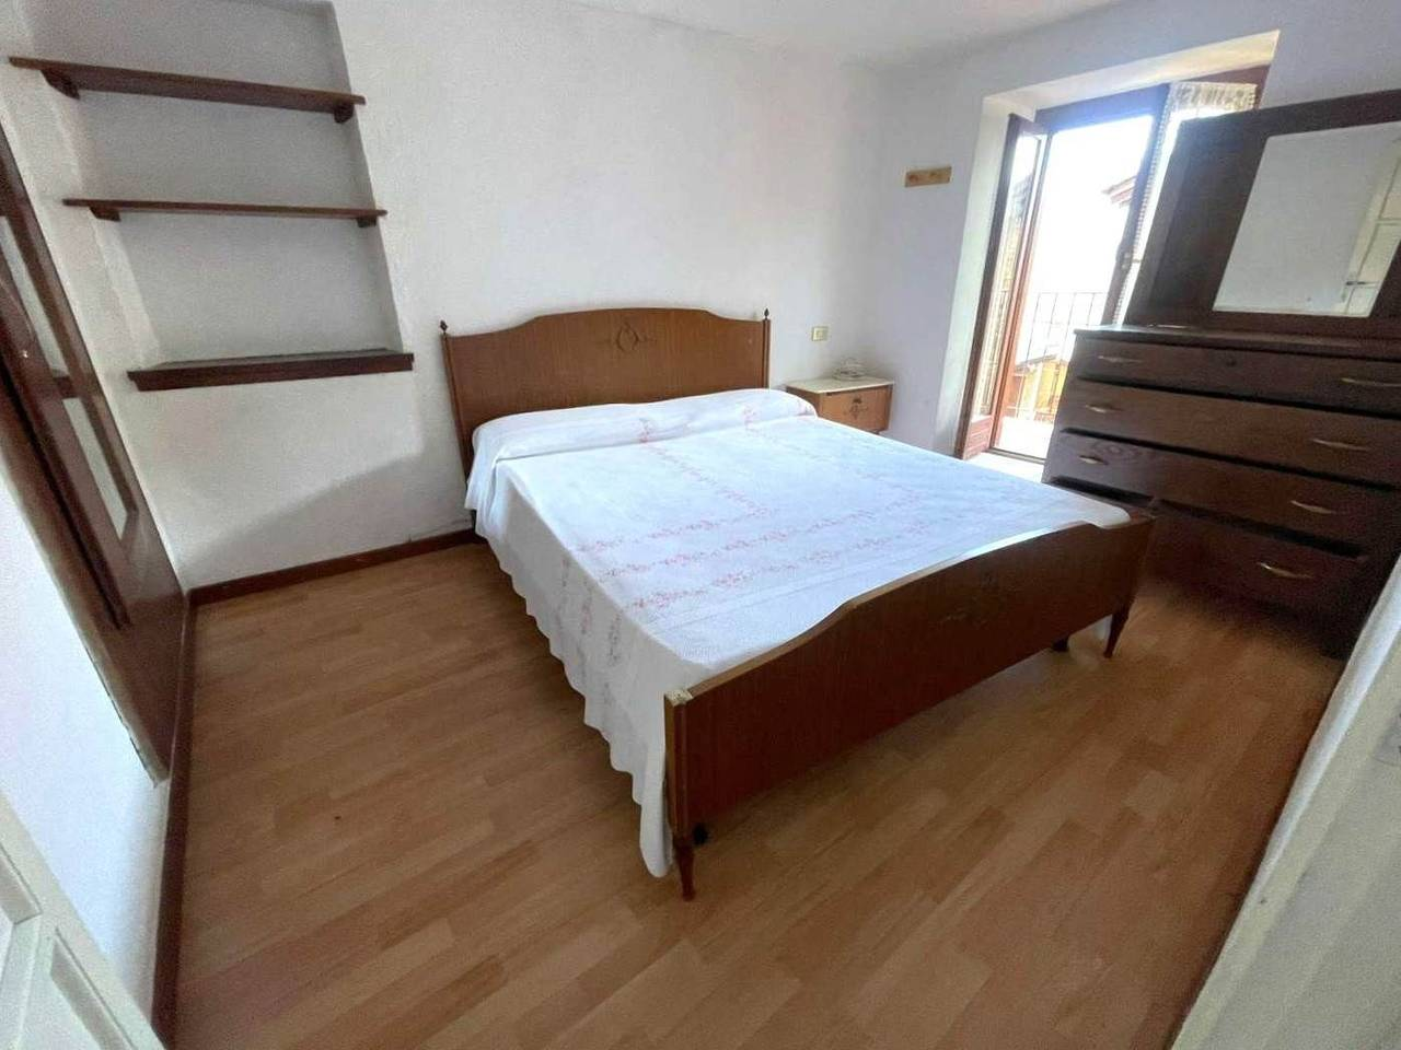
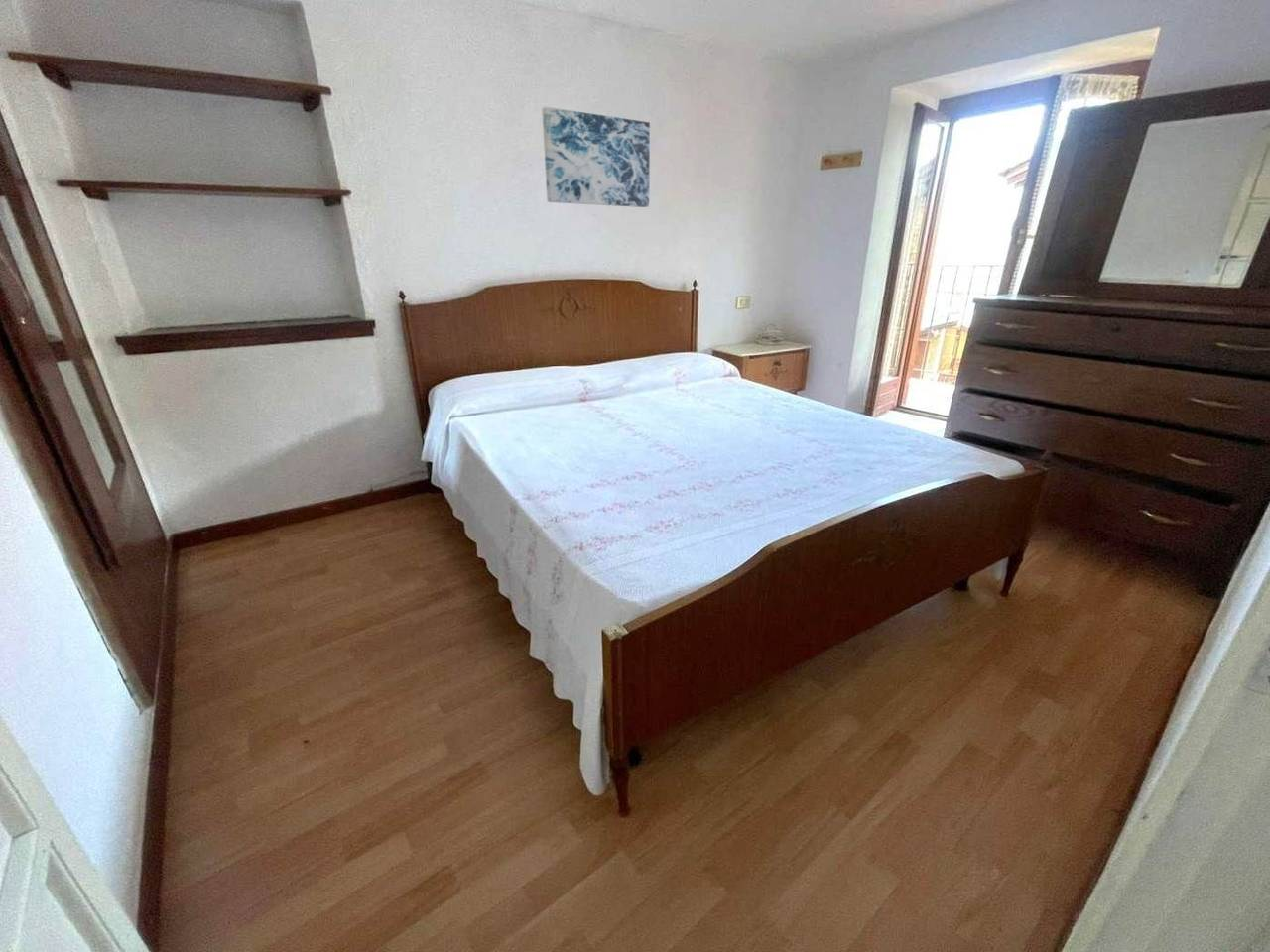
+ wall art [541,106,651,208]
